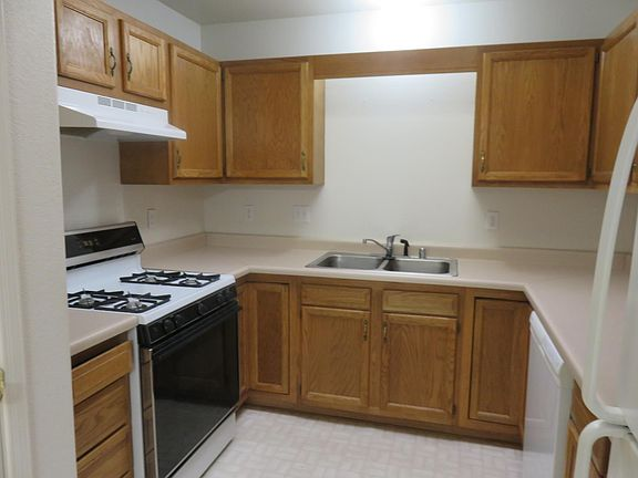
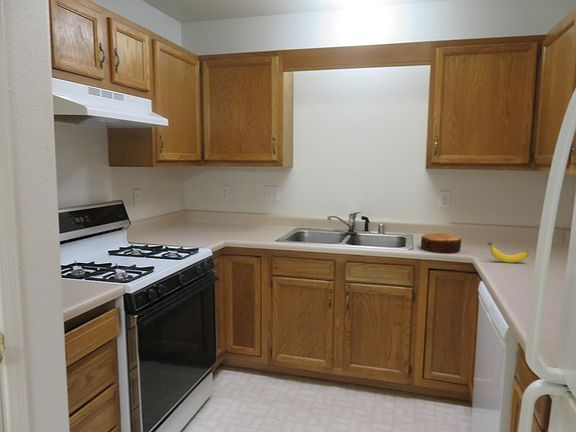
+ bowl [420,232,462,253]
+ banana [487,242,530,264]
